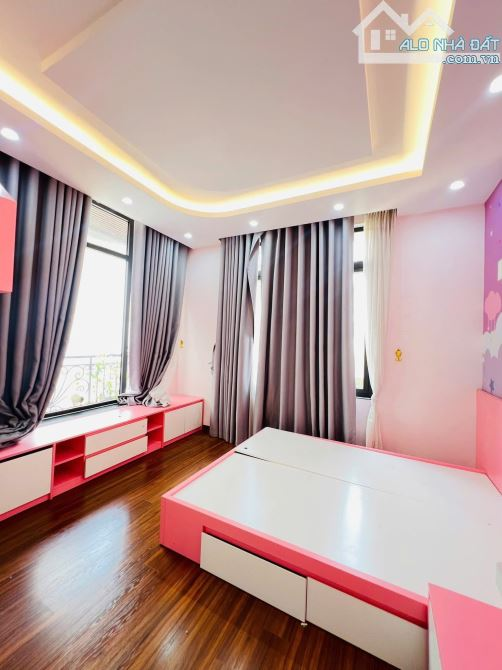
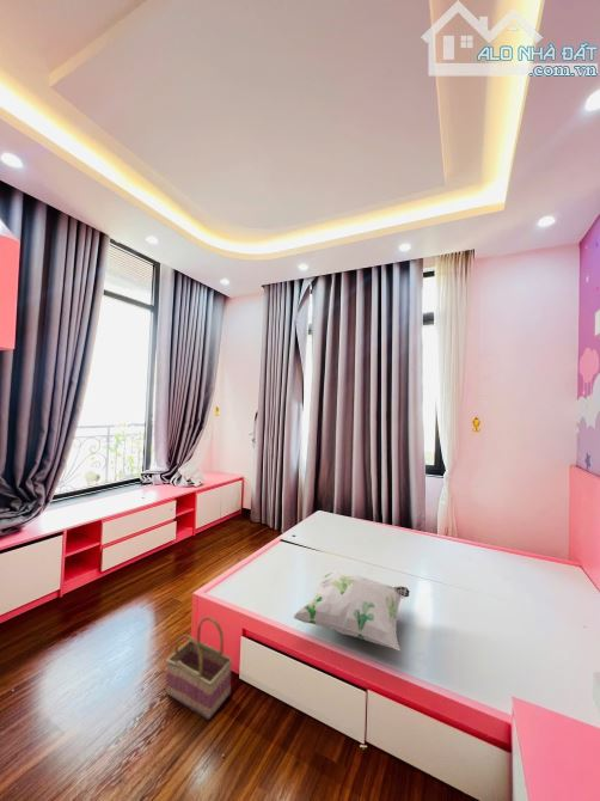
+ basket [165,616,233,721]
+ decorative pillow [292,570,411,652]
